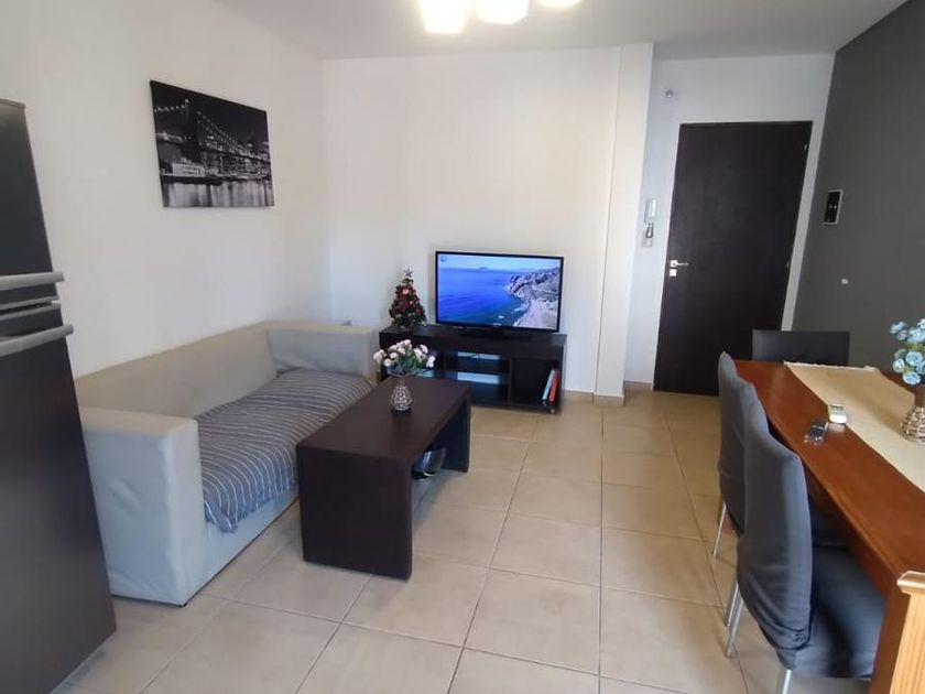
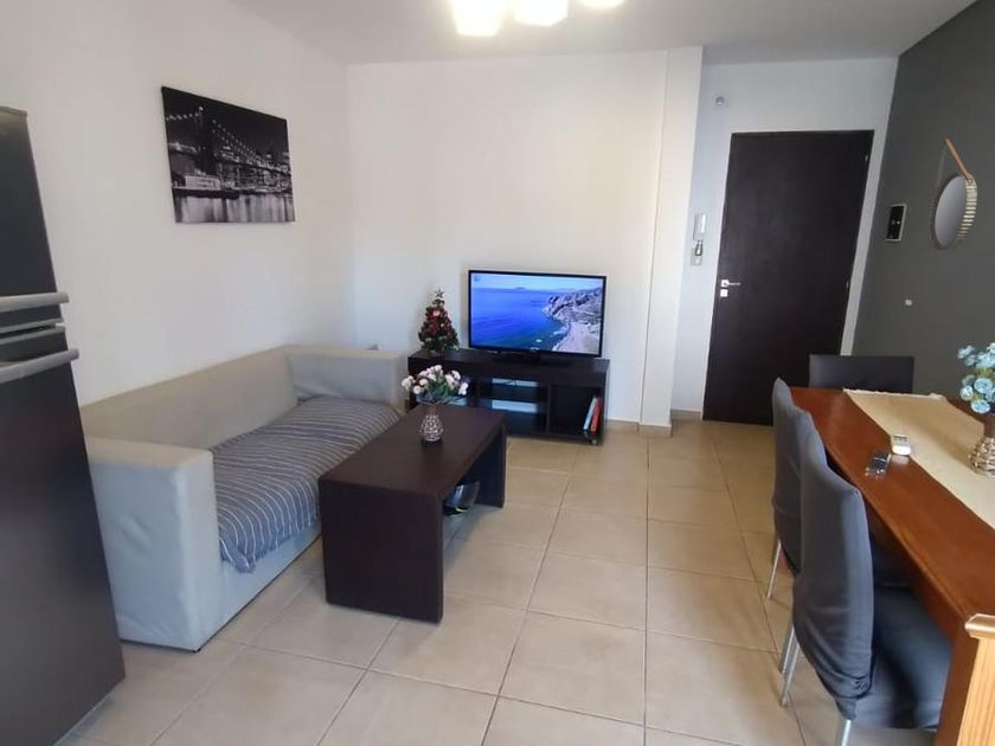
+ home mirror [926,139,978,252]
